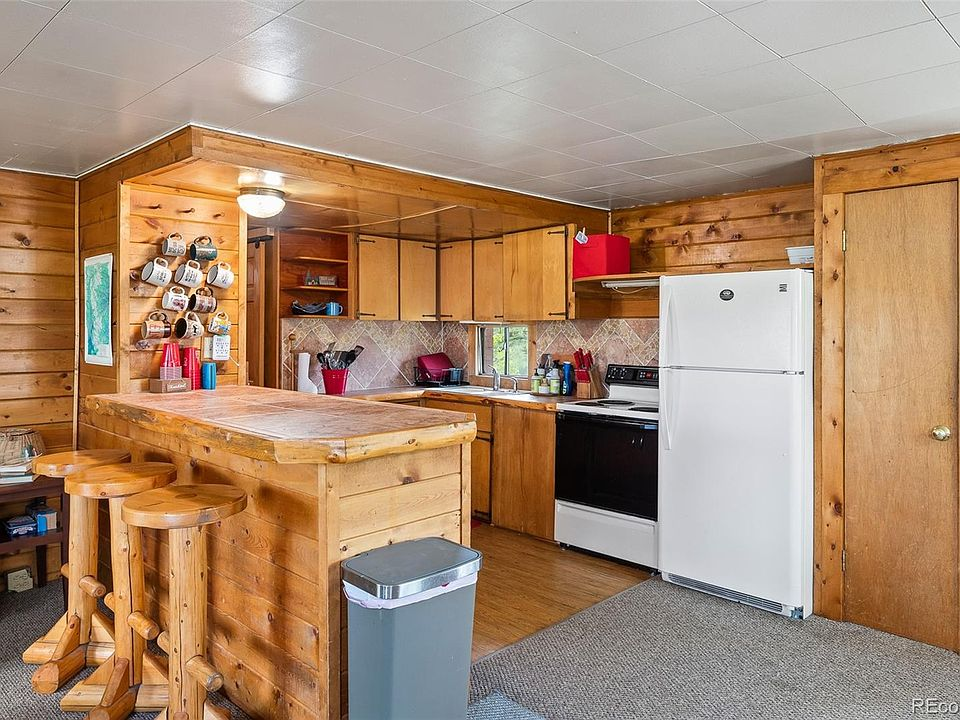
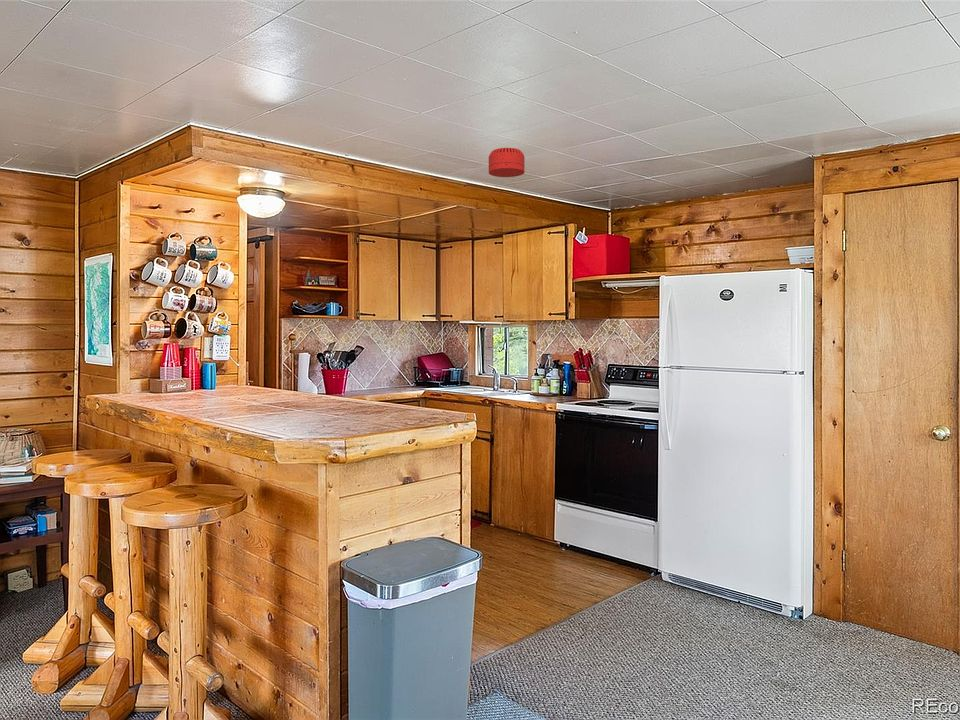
+ smoke detector [488,147,526,178]
